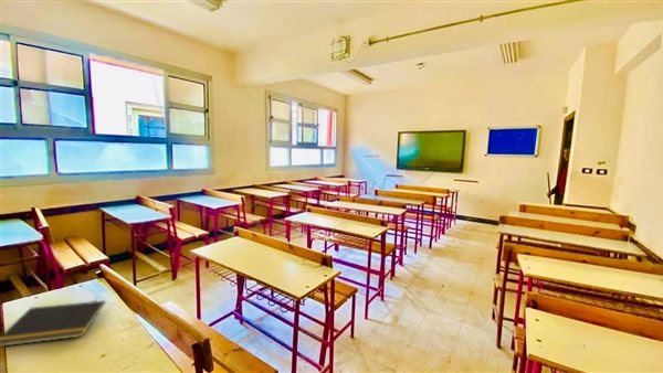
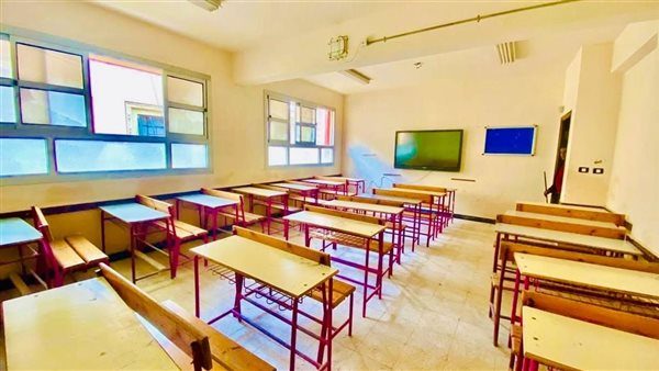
- notepad [0,299,106,348]
